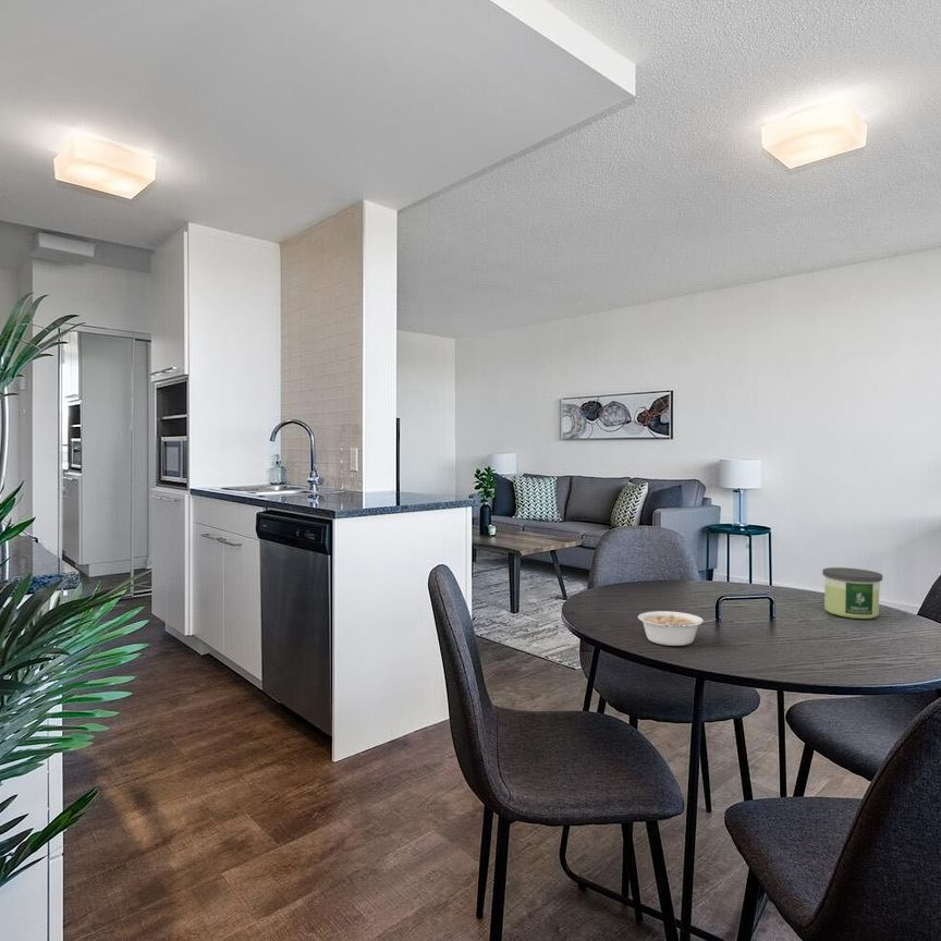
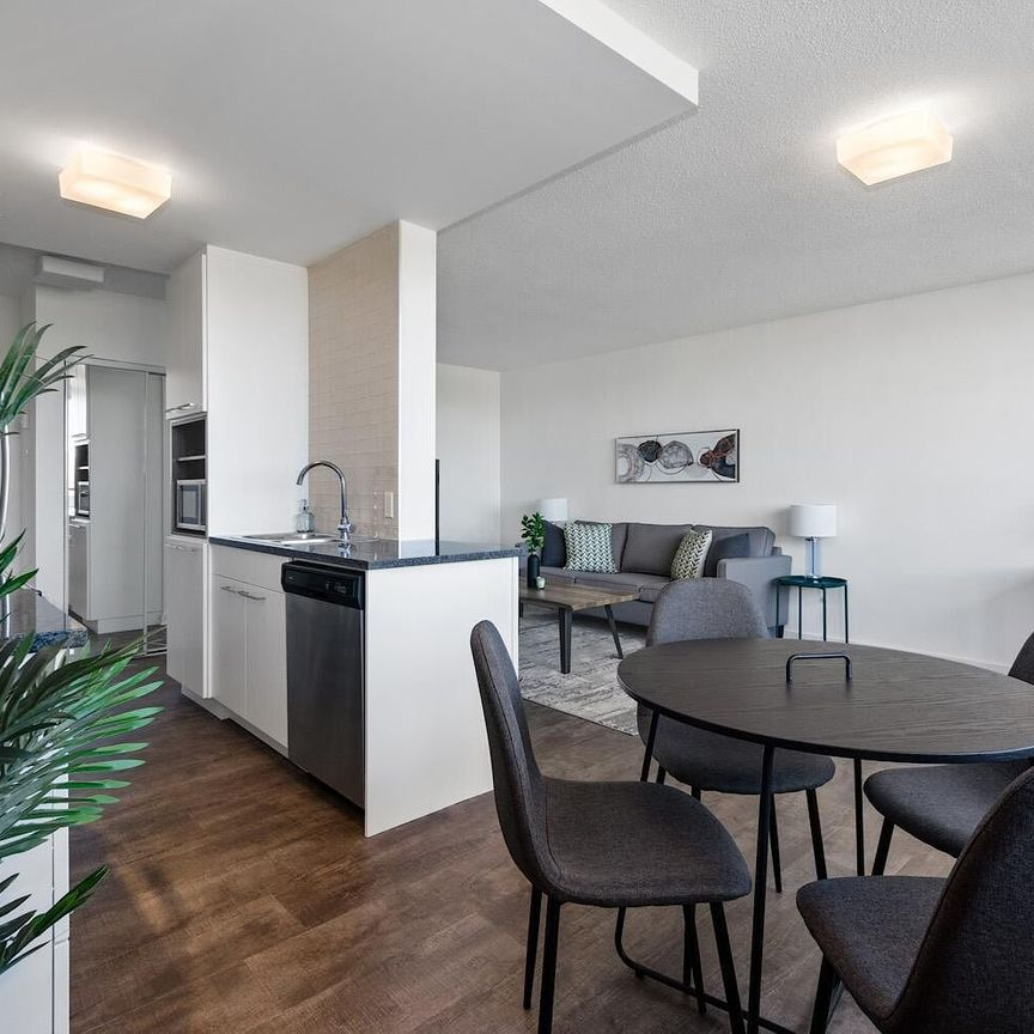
- candle [821,566,883,620]
- legume [637,610,718,647]
